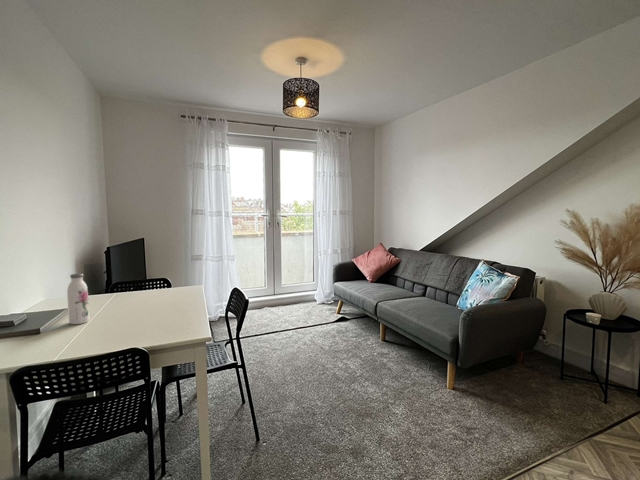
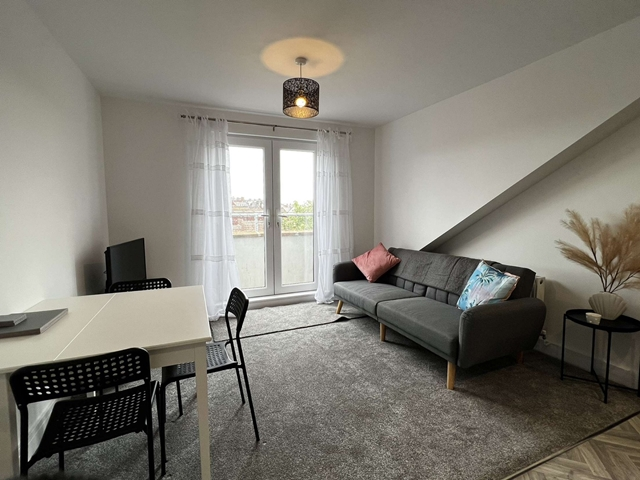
- water bottle [66,272,90,325]
